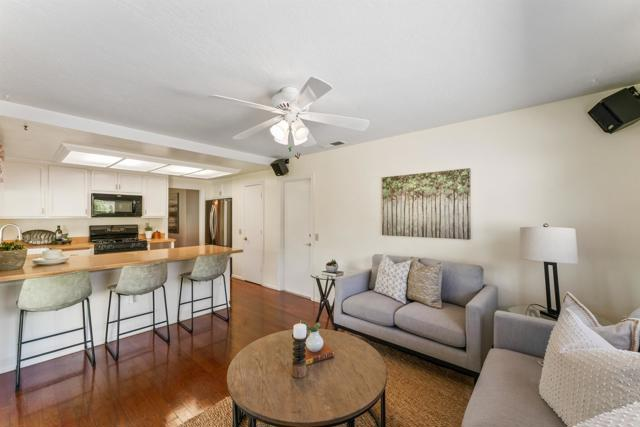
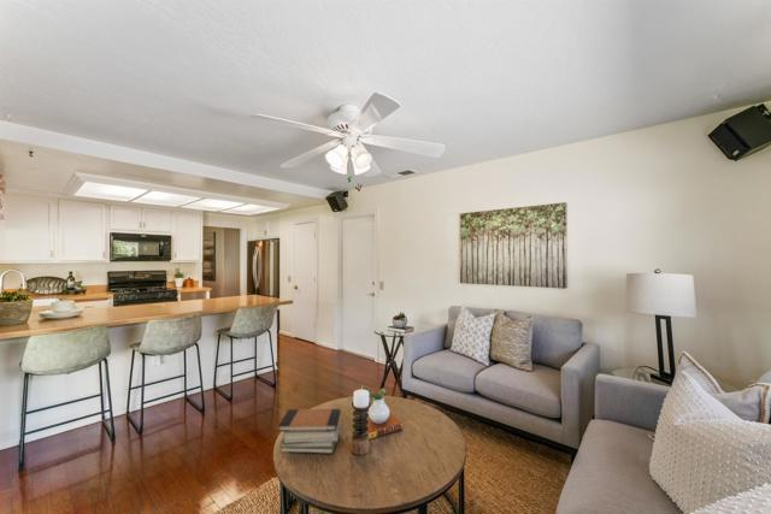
+ book stack [277,408,341,455]
